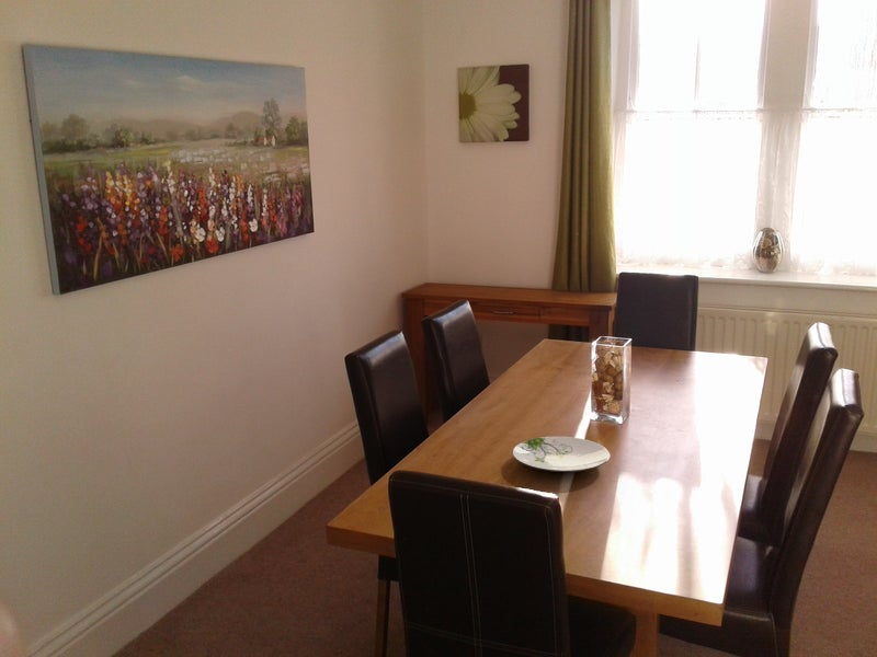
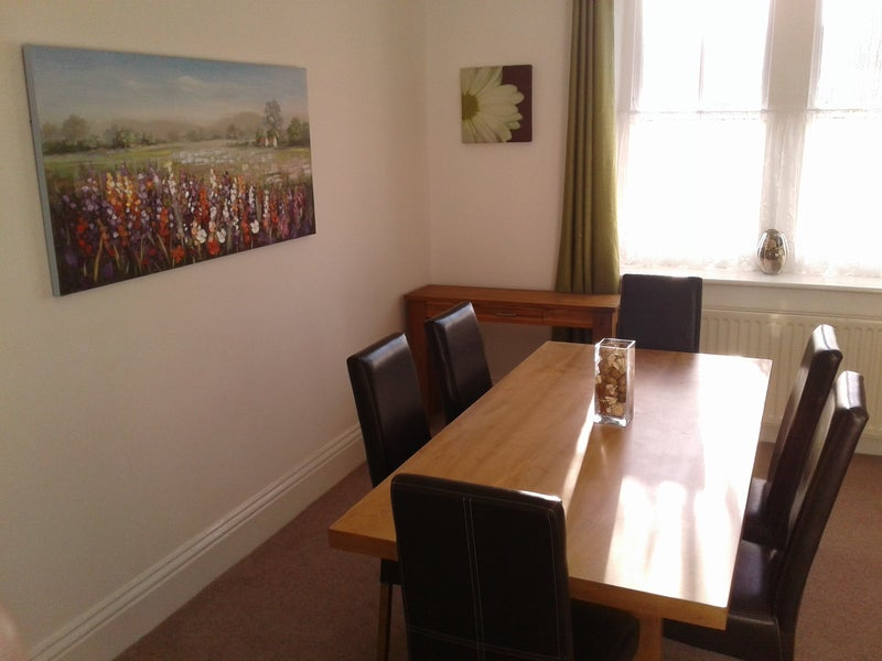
- plate [512,436,611,473]
